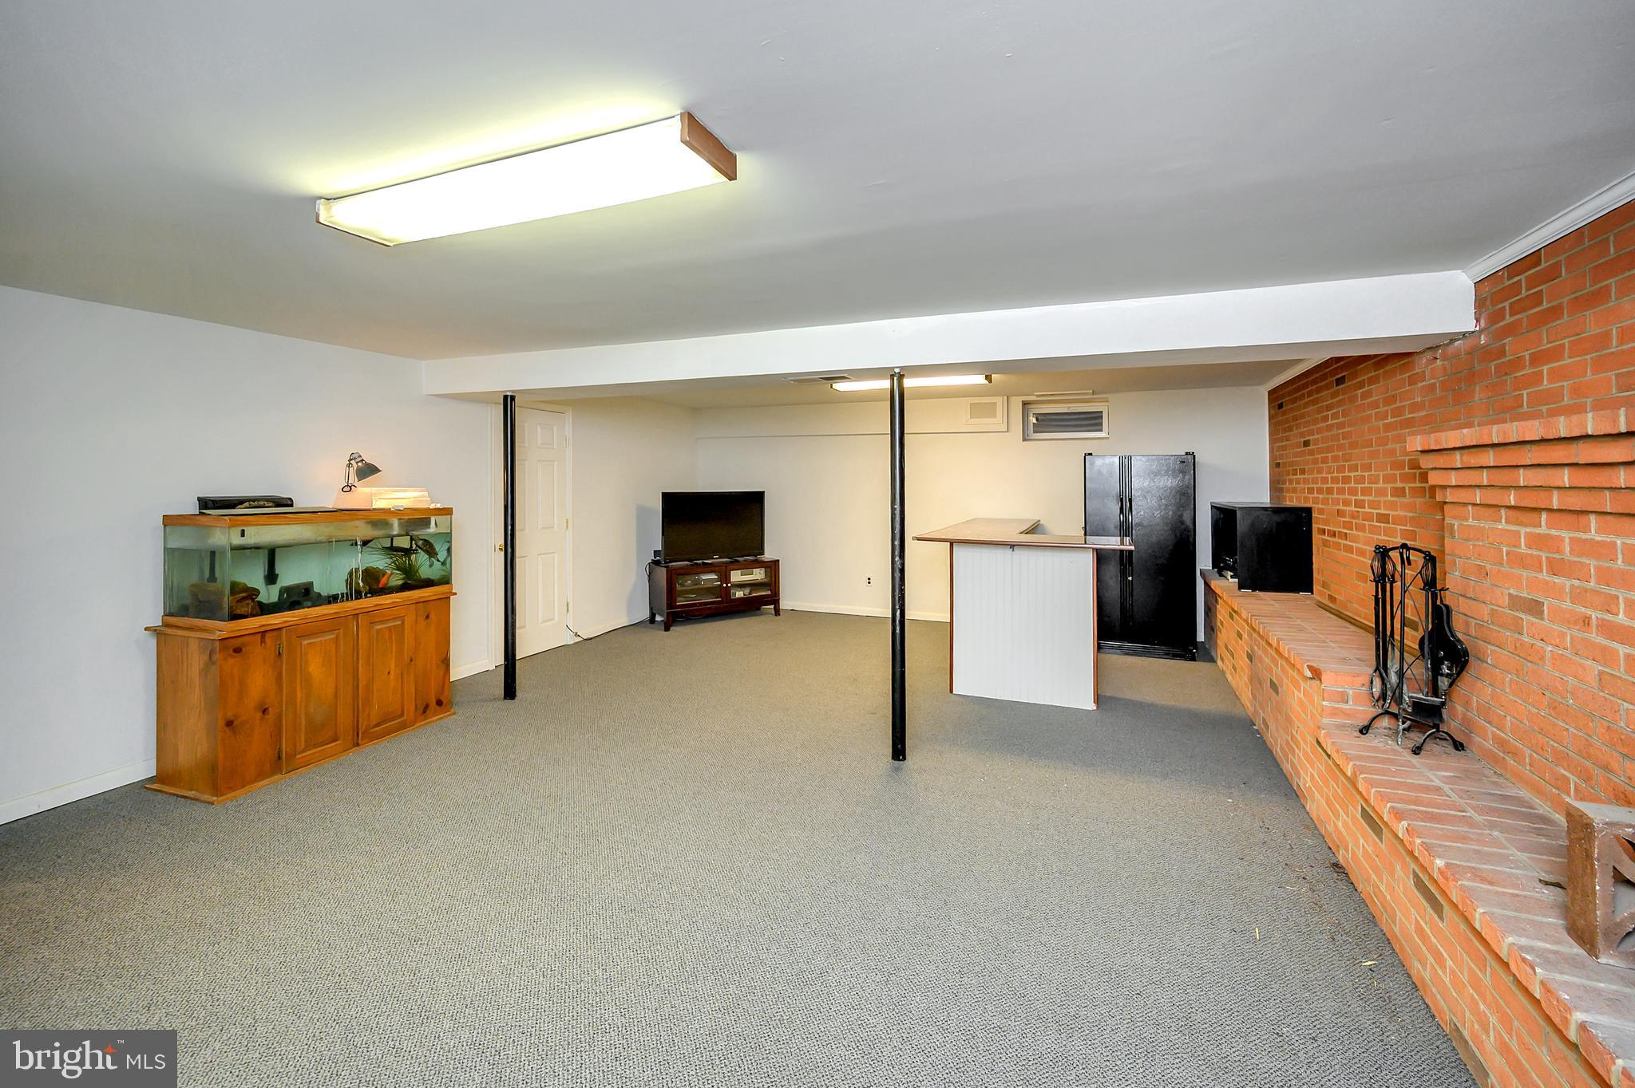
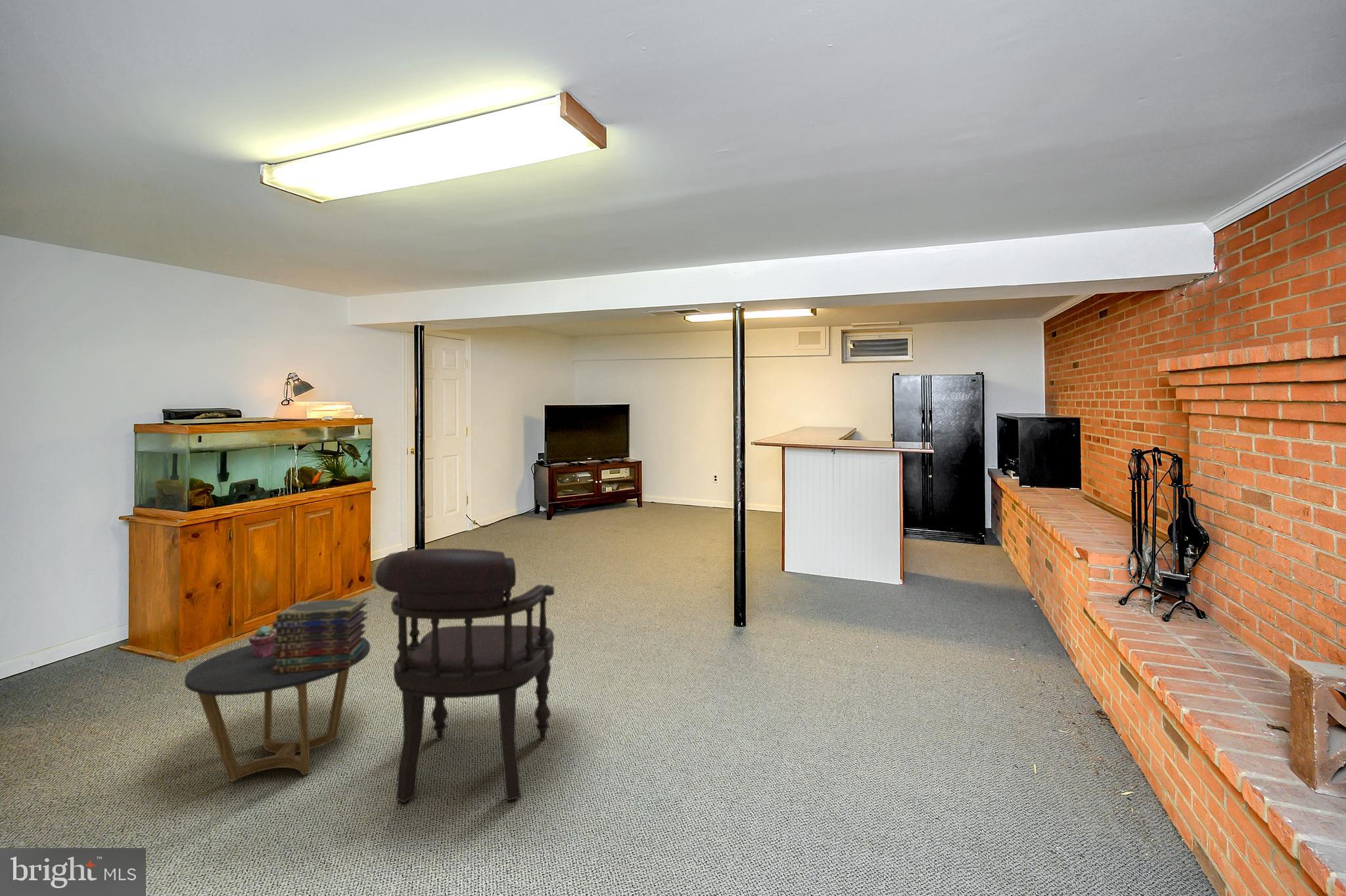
+ side table [184,639,371,782]
+ book stack [272,597,369,675]
+ armchair [375,548,555,803]
+ potted succulent [248,625,276,658]
